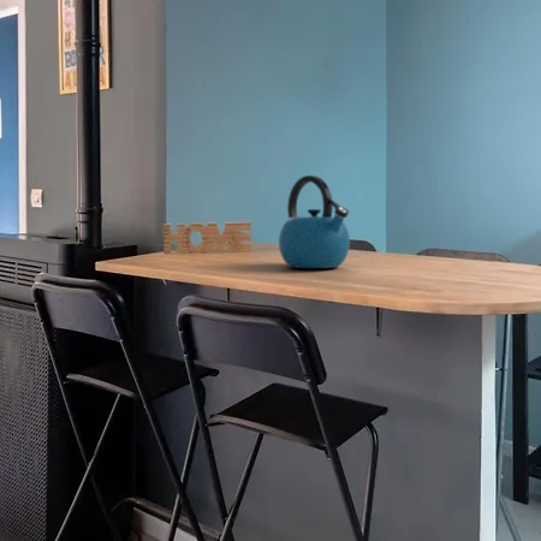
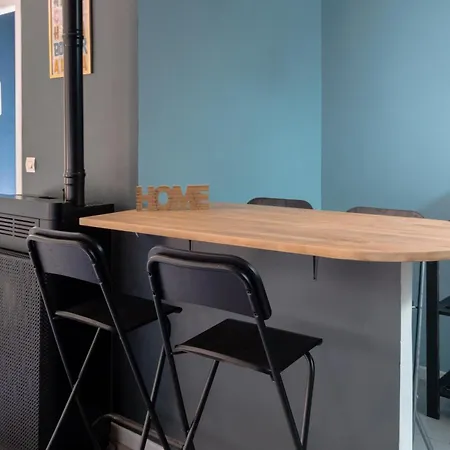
- kettle [278,174,351,269]
